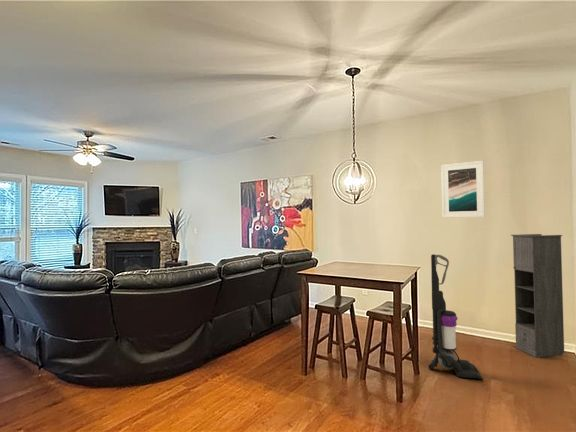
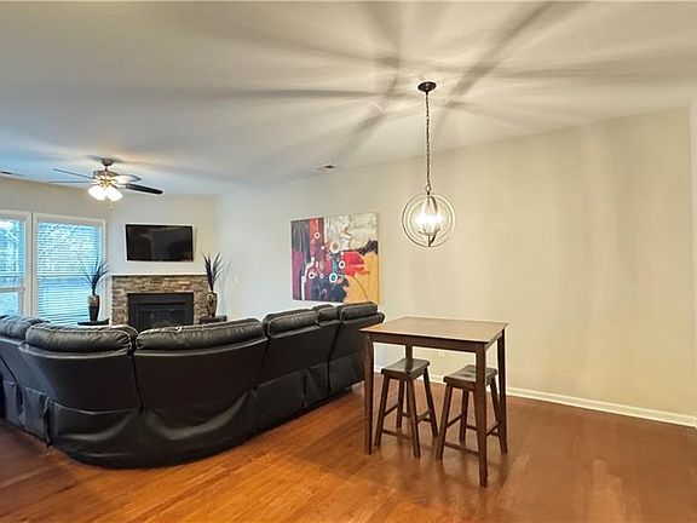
- storage cabinet [510,233,565,358]
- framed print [440,160,486,219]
- vacuum cleaner [428,253,484,380]
